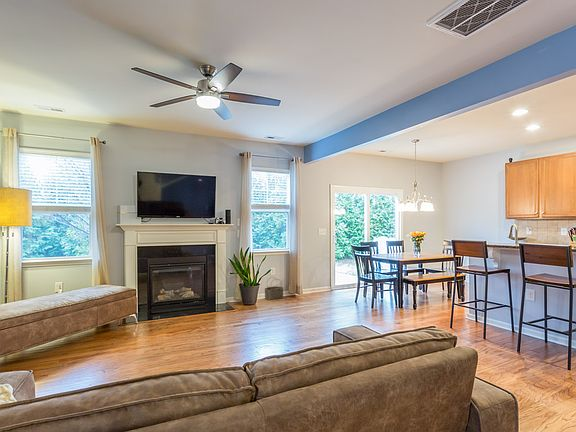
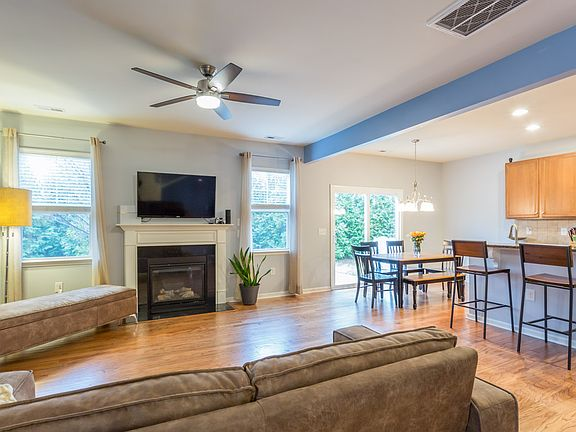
- wicker basket [264,276,284,301]
